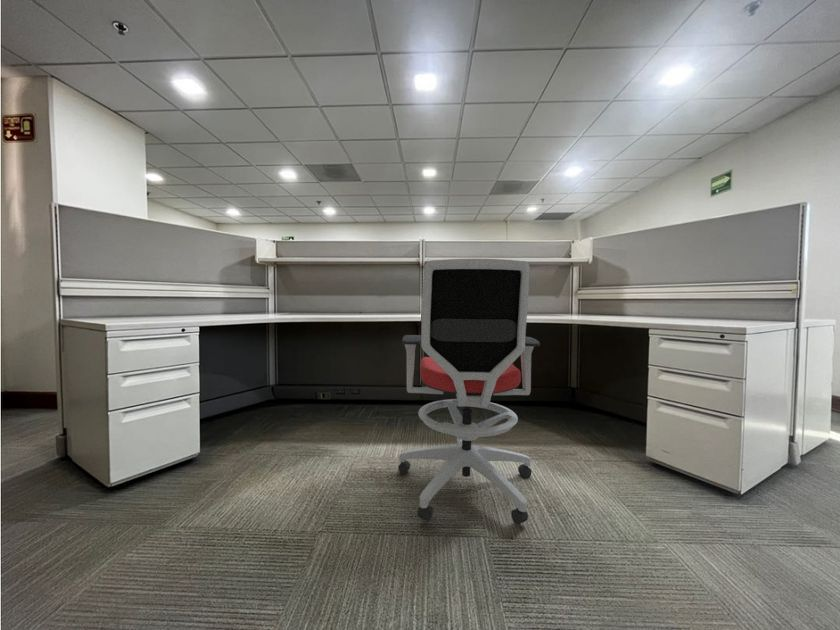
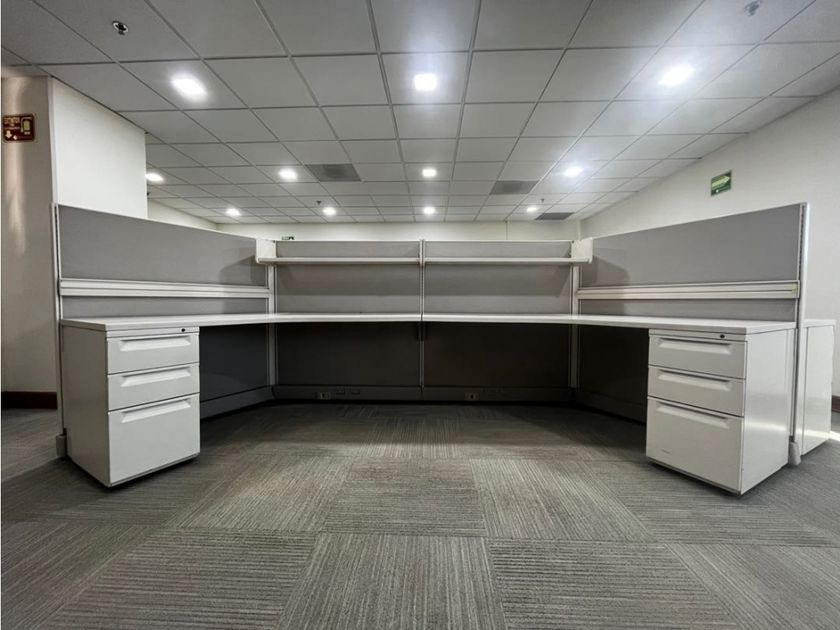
- office chair [397,258,541,526]
